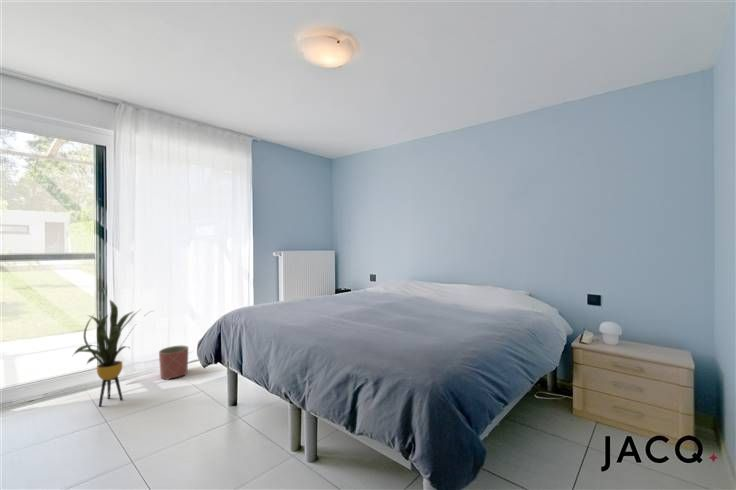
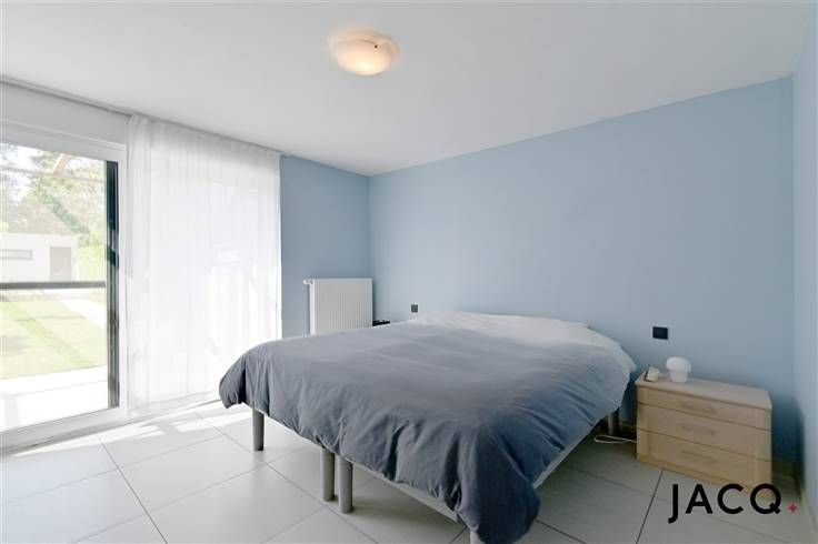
- house plant [72,299,156,407]
- planter [158,344,189,381]
